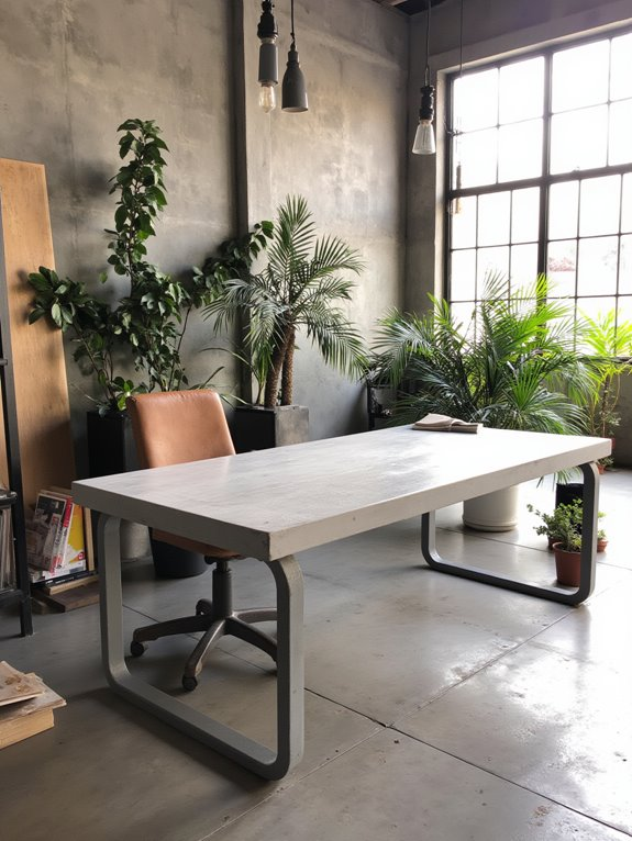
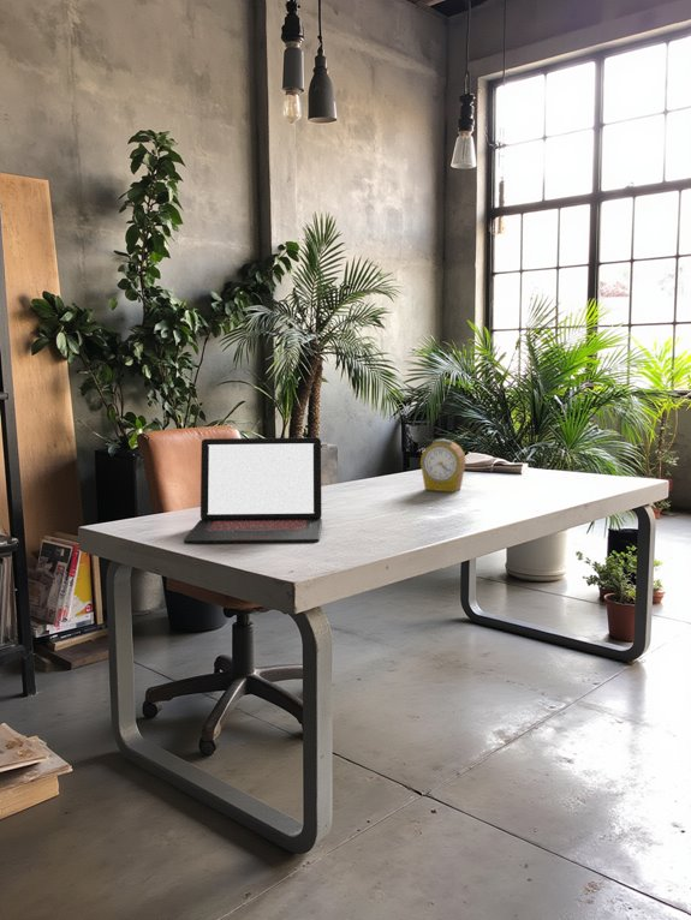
+ laptop [183,436,323,545]
+ alarm clock [419,438,467,492]
